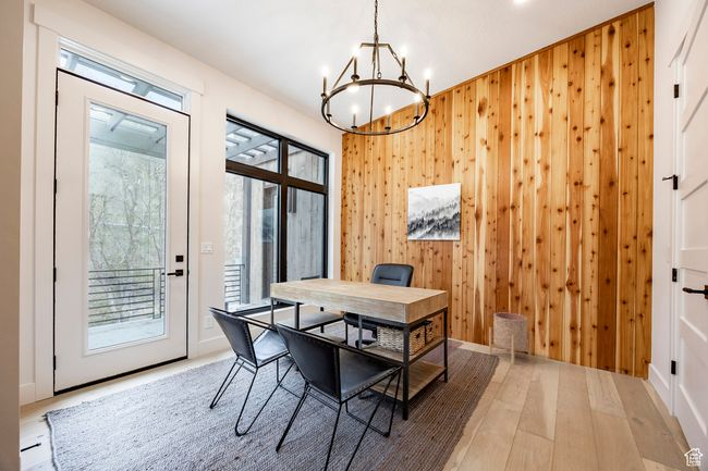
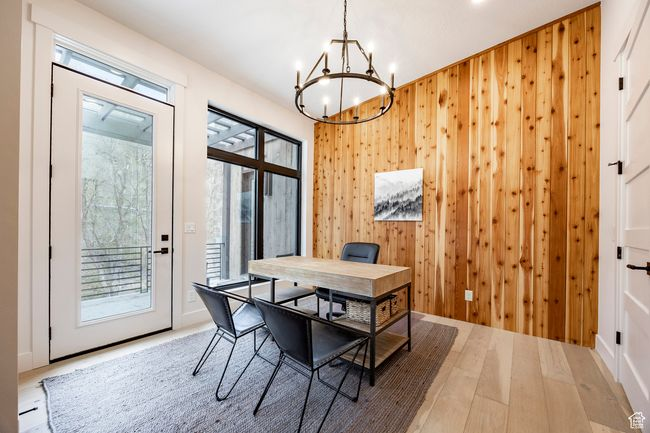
- planter [488,311,533,365]
